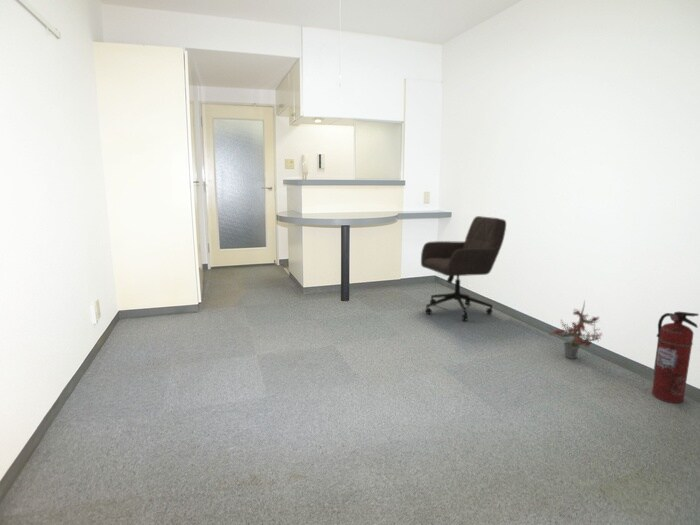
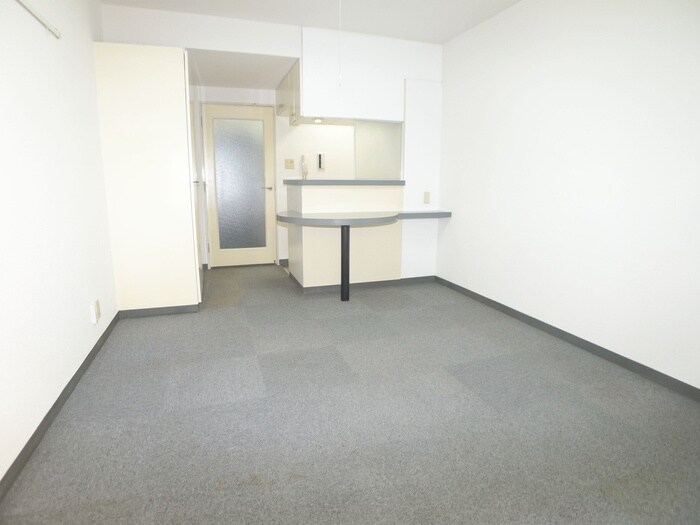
- fire extinguisher [651,311,700,404]
- office chair [420,215,507,322]
- potted plant [547,299,603,360]
